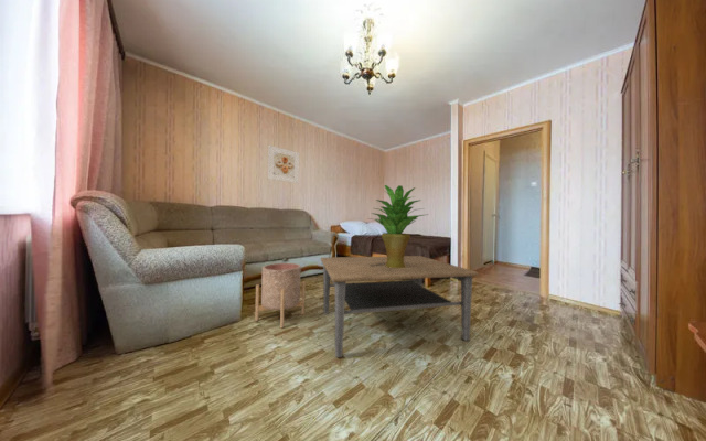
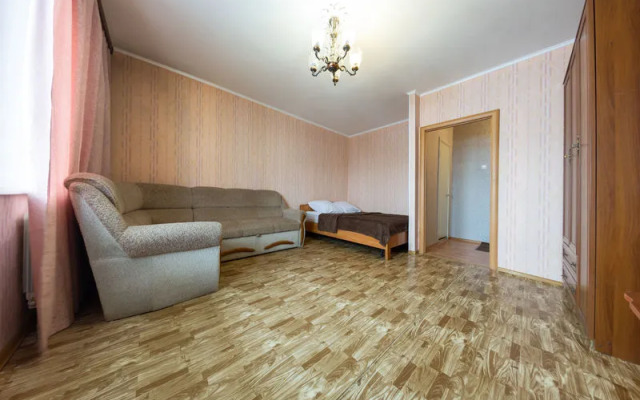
- coffee table [320,255,480,358]
- potted plant [368,184,430,268]
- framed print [267,144,300,184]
- planter [254,262,307,329]
